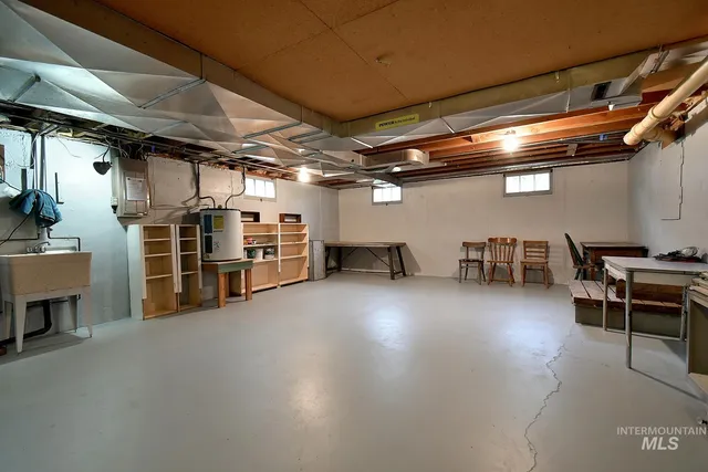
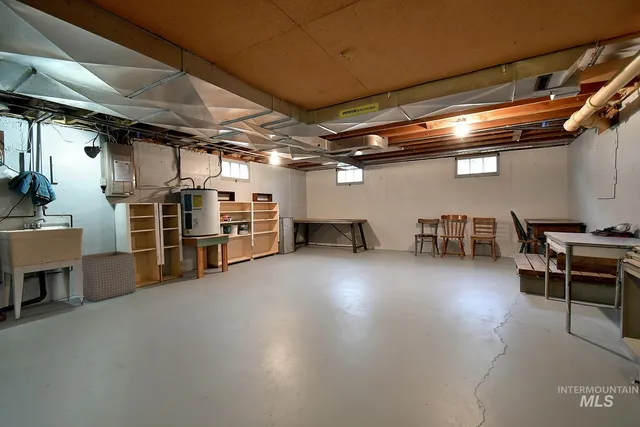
+ laundry basket [81,250,137,303]
